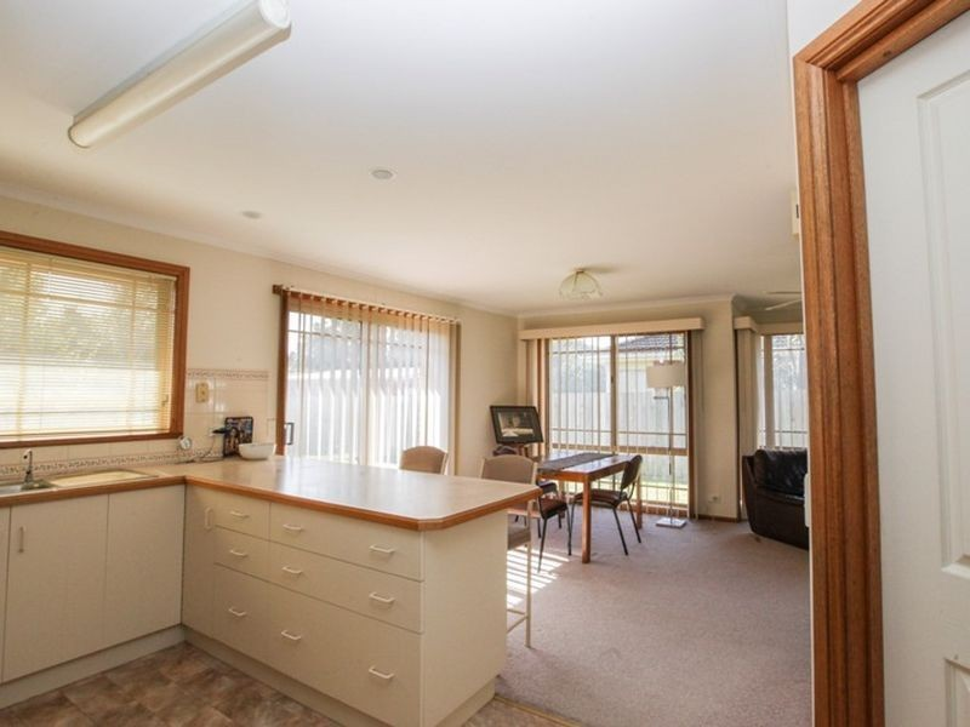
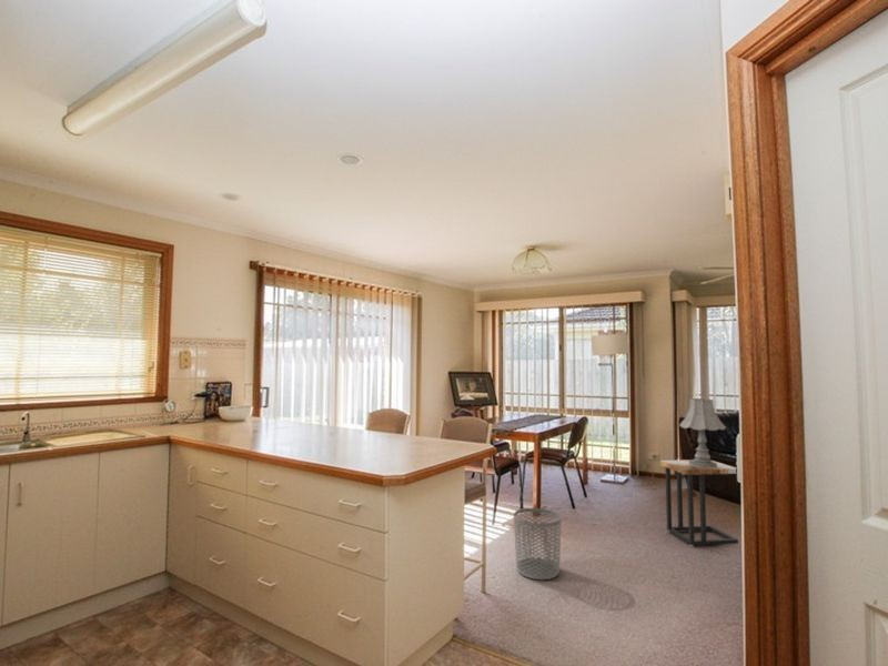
+ table lamp [678,397,727,467]
+ waste bin [513,507,562,581]
+ side table [659,458,739,547]
